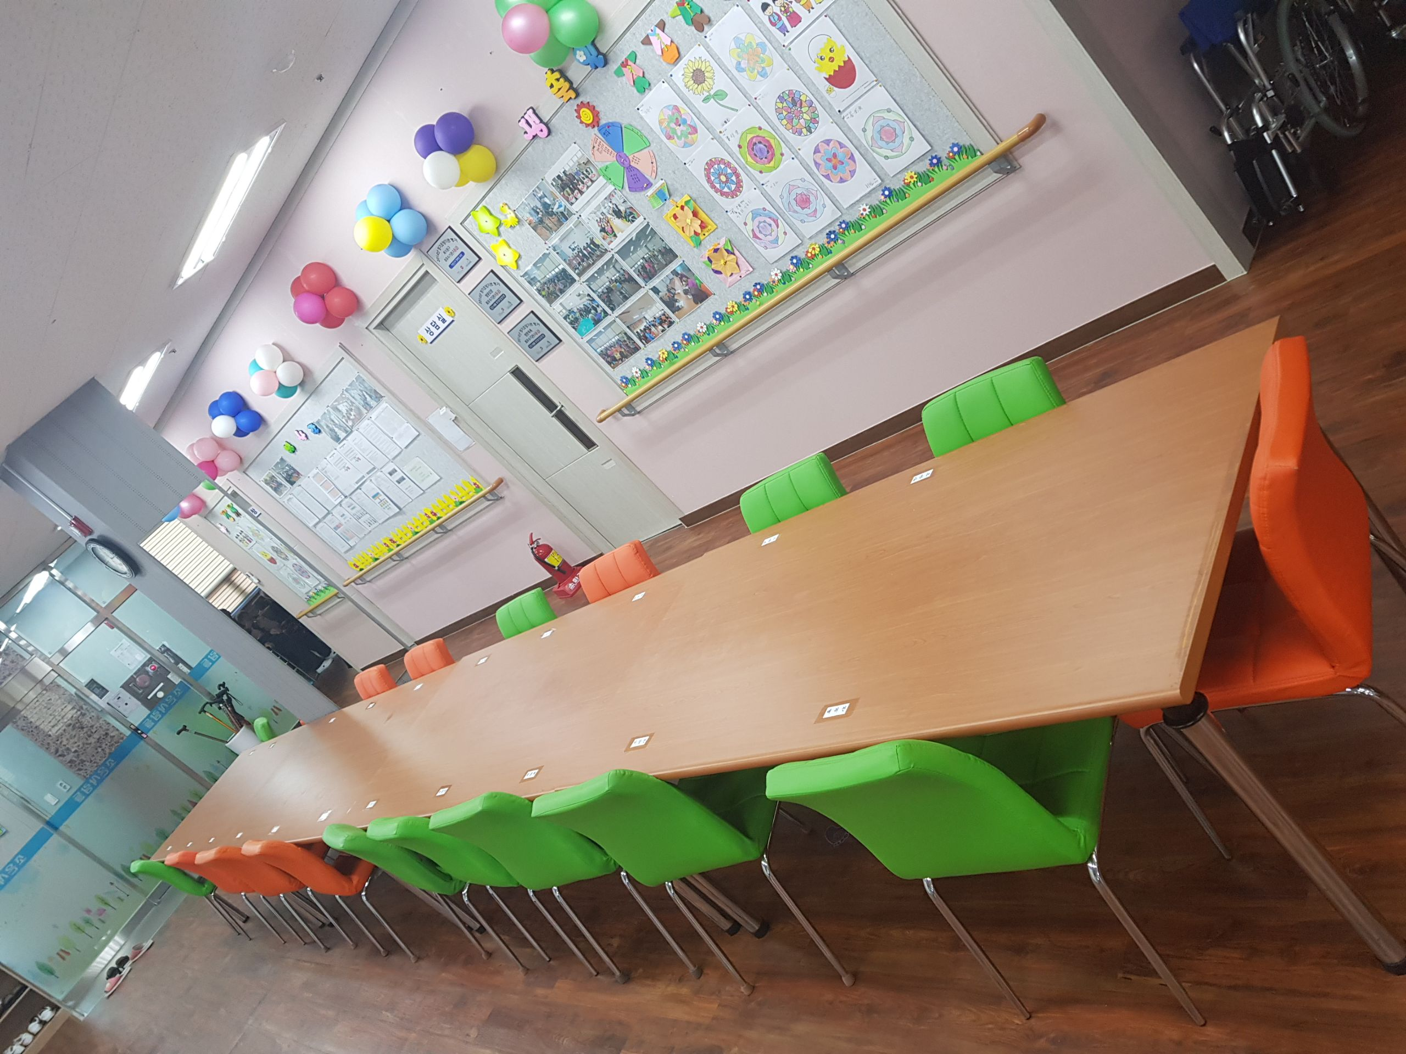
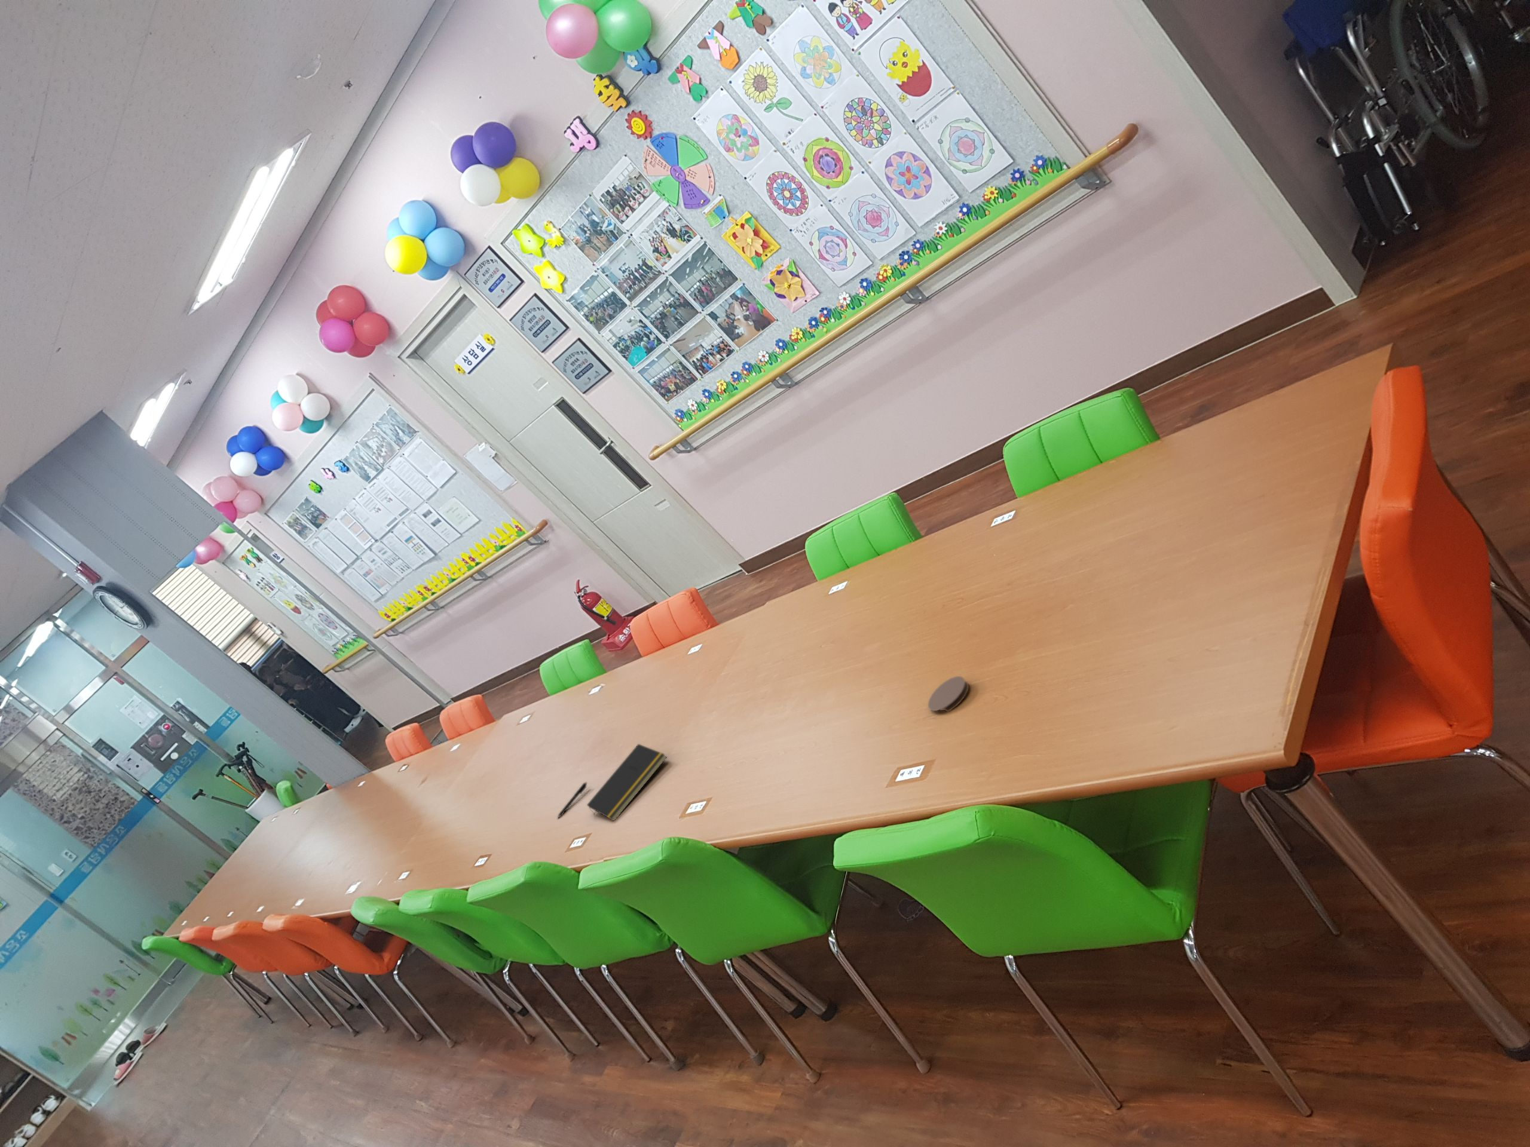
+ pen [557,782,588,819]
+ coaster [928,676,970,713]
+ notepad [587,743,667,822]
